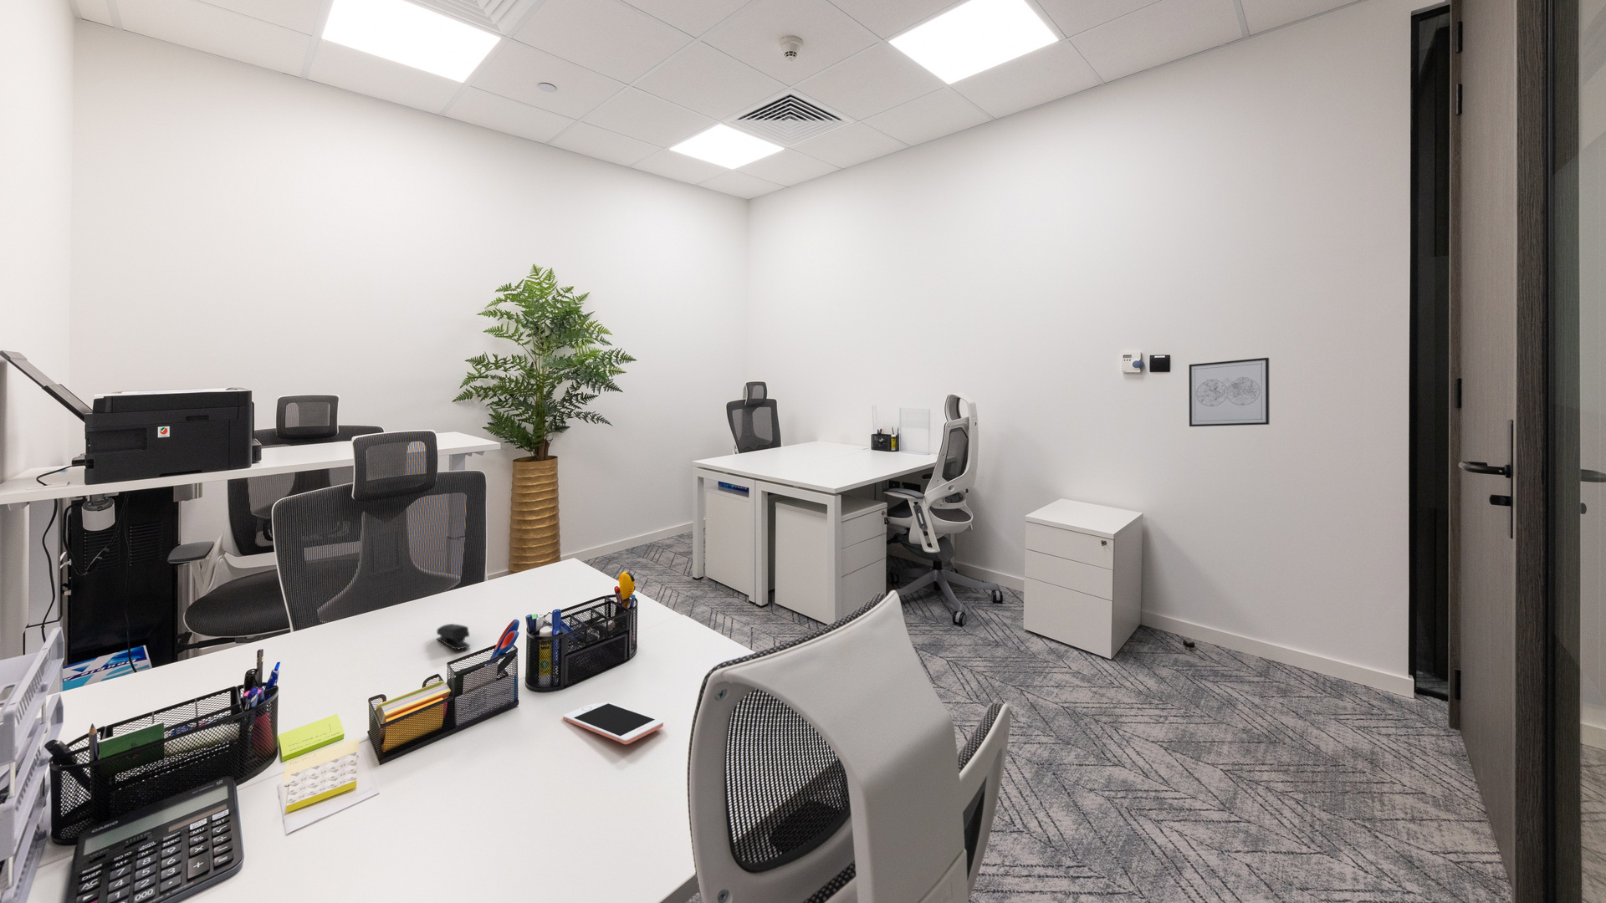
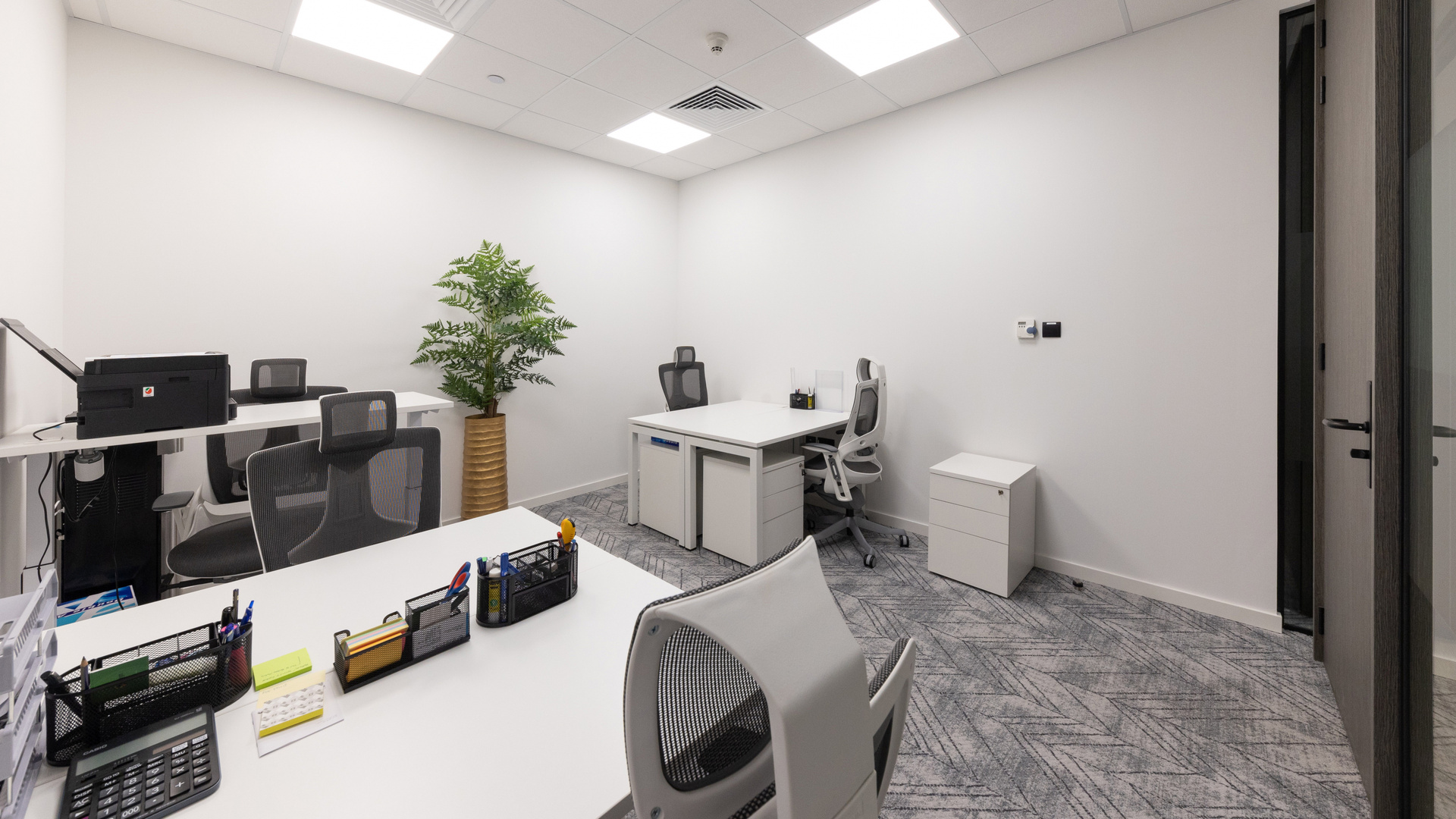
- wall art [1189,357,1271,428]
- stapler [436,623,471,651]
- cell phone [563,701,664,745]
